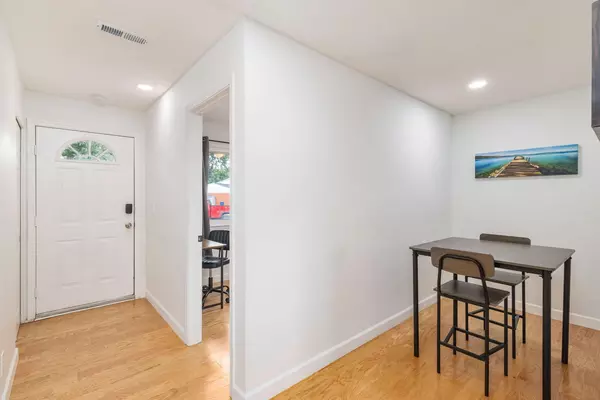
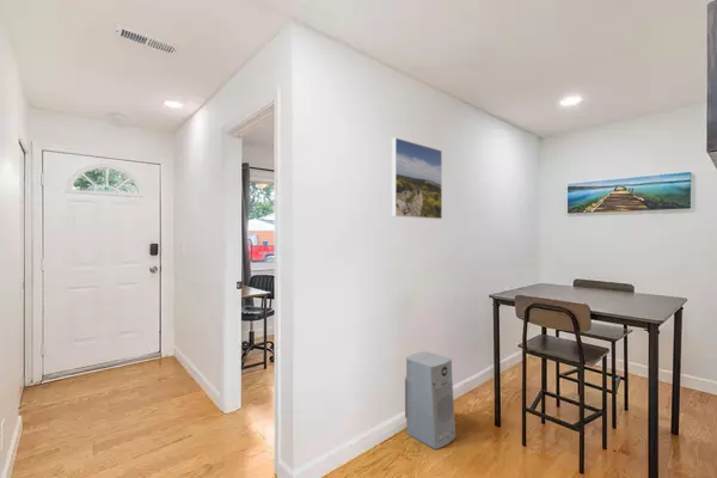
+ air purifier [404,350,456,451]
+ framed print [391,136,443,220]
